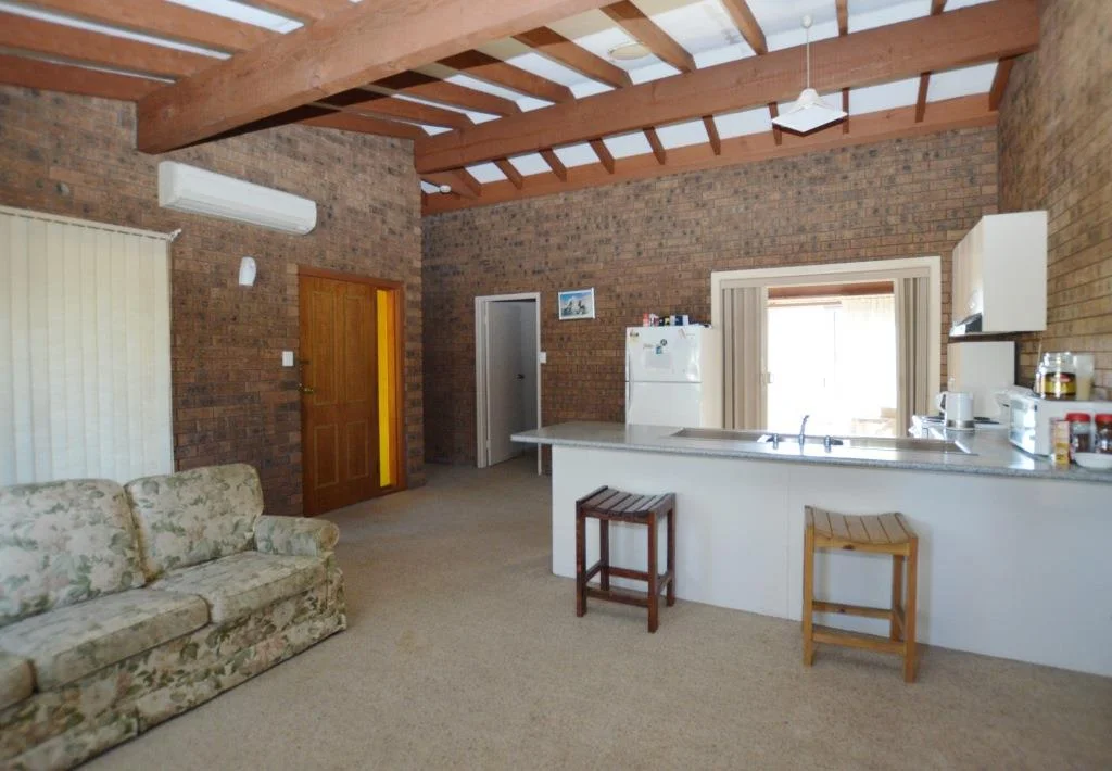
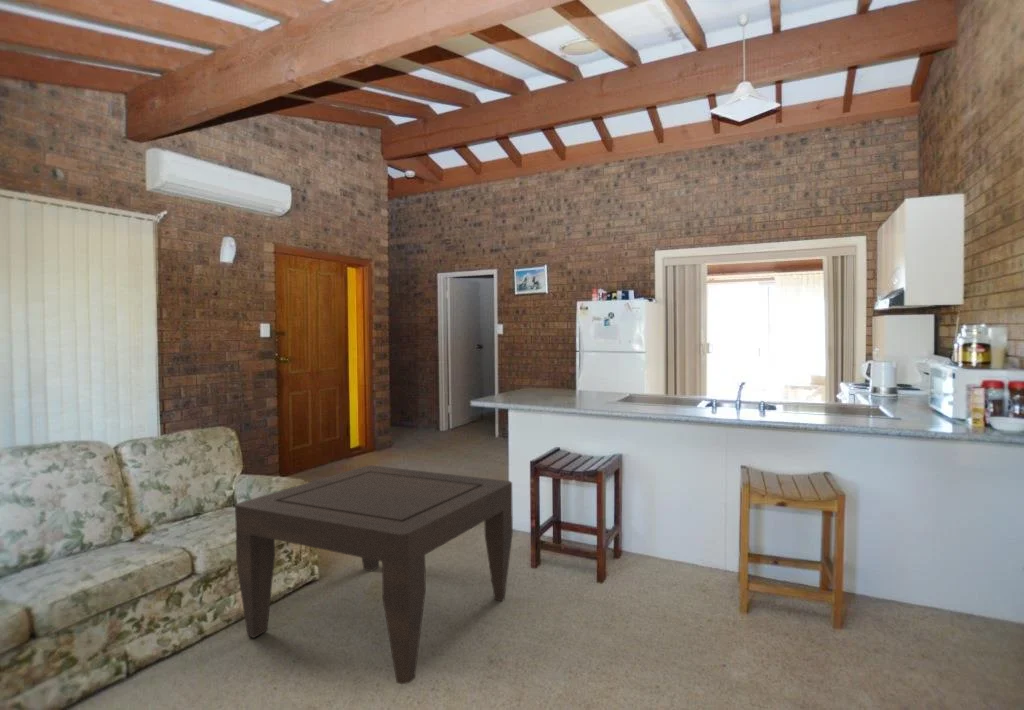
+ coffee table [234,465,514,685]
